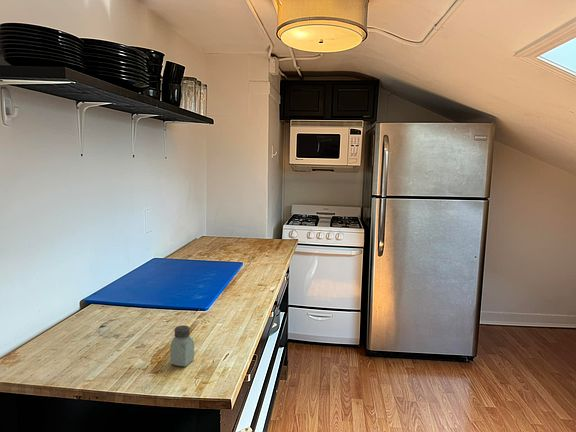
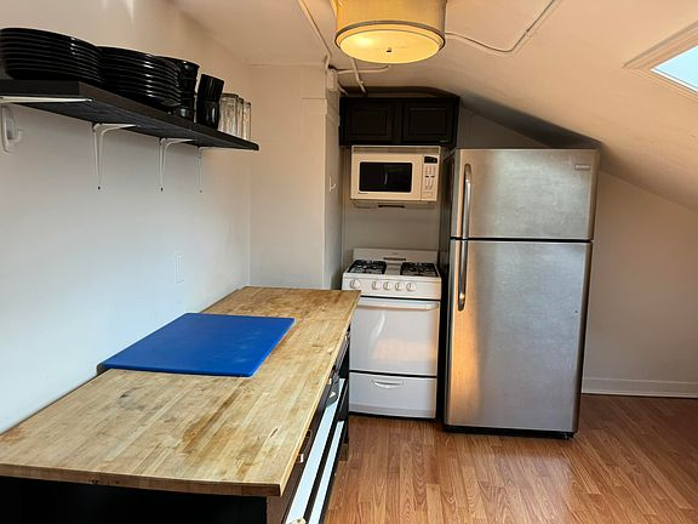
- saltshaker [169,325,195,367]
